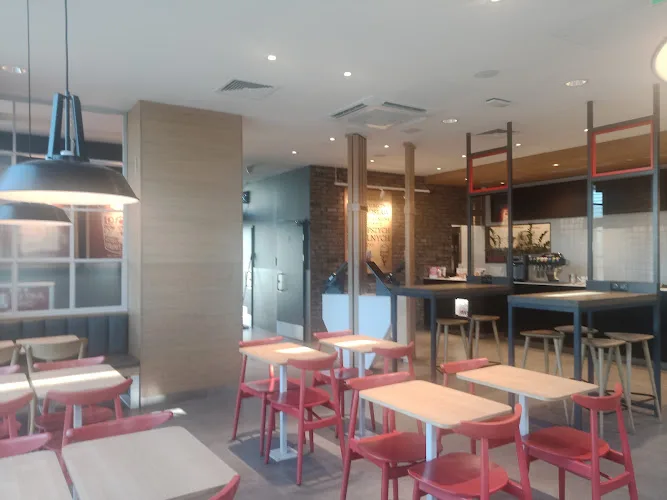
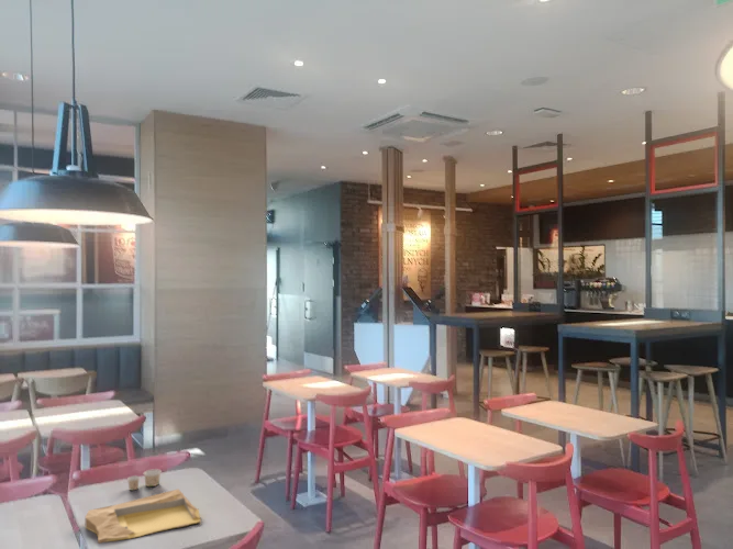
+ tray [85,488,202,545]
+ paper cup [126,468,162,492]
